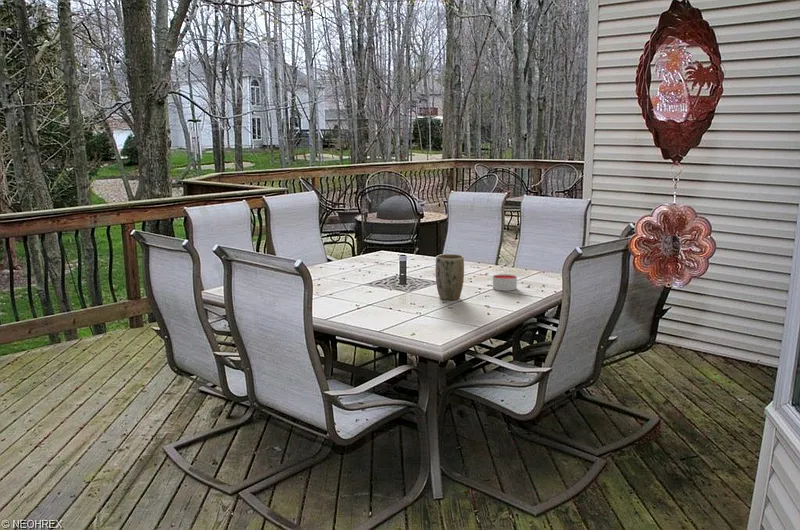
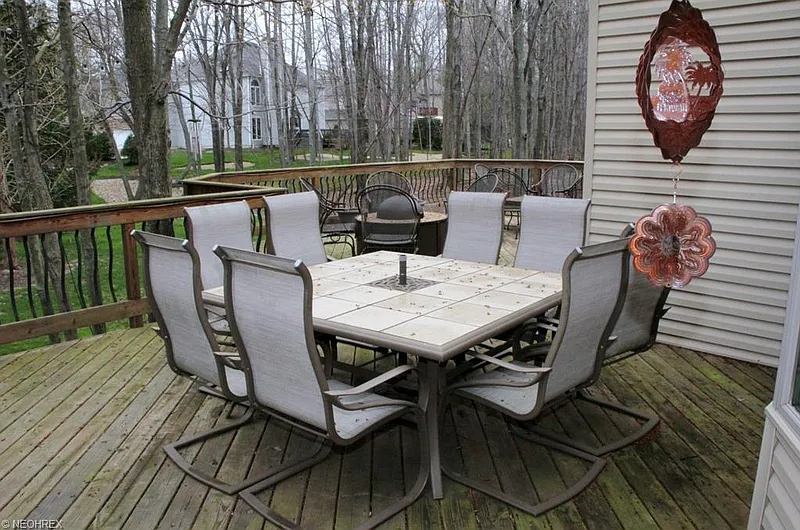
- plant pot [435,253,465,301]
- candle [492,273,518,292]
